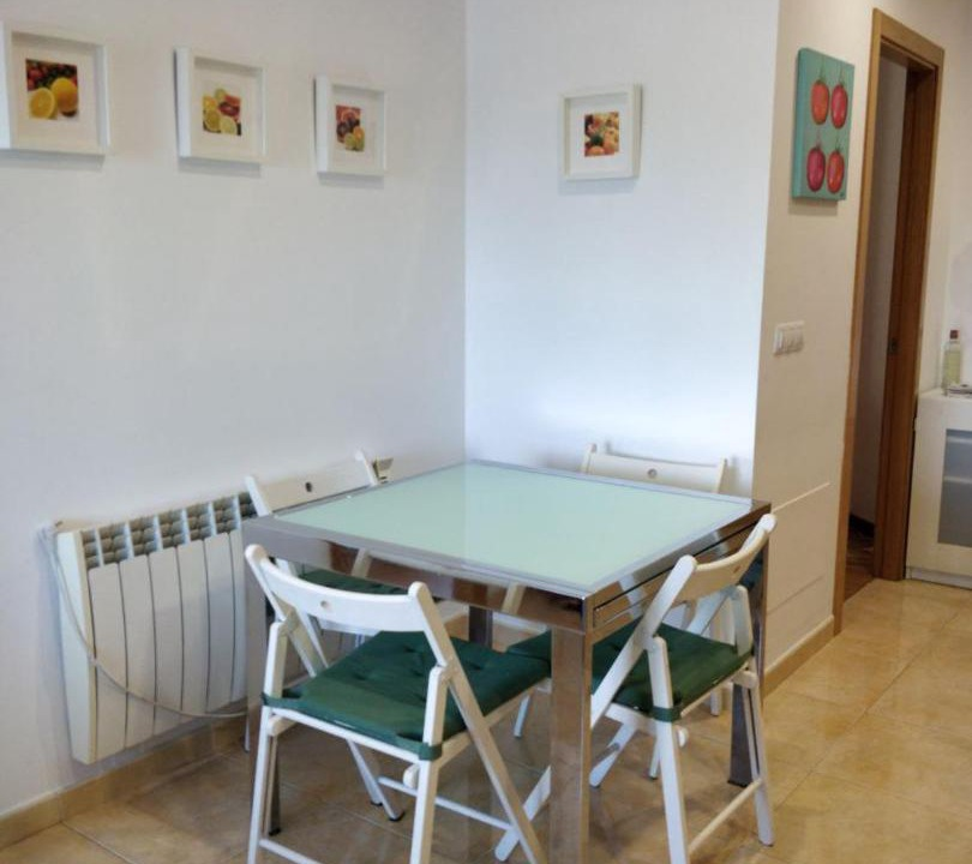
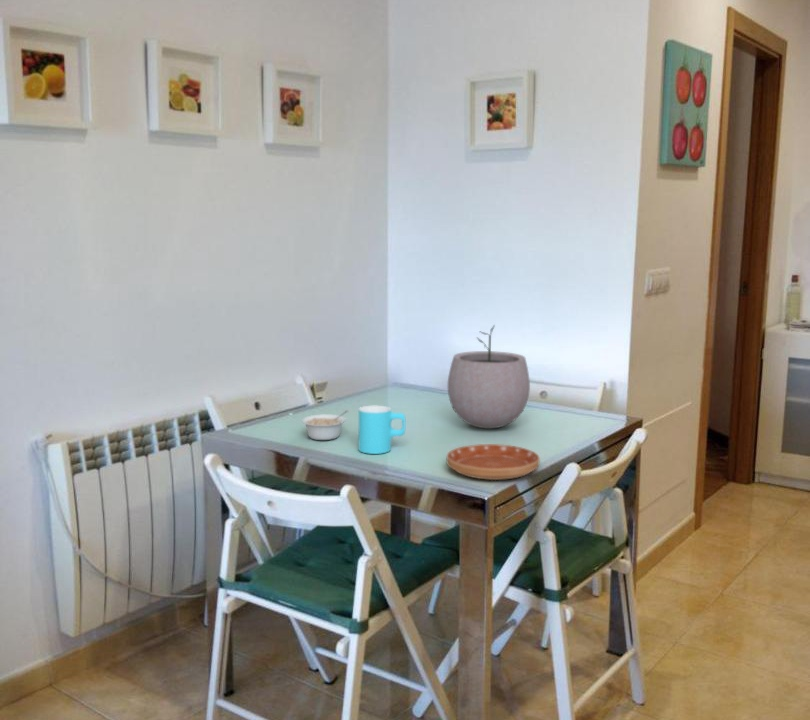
+ cup [358,405,406,455]
+ legume [301,410,349,441]
+ plant pot [447,324,531,429]
+ saucer [446,443,541,481]
